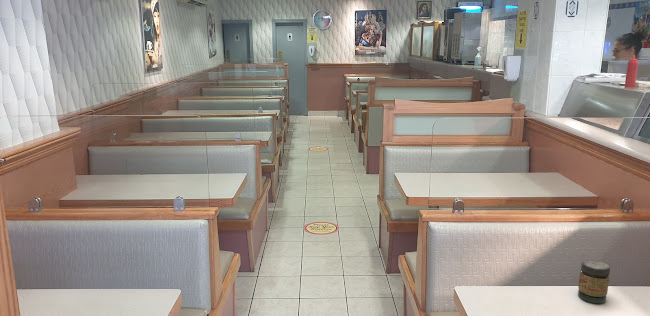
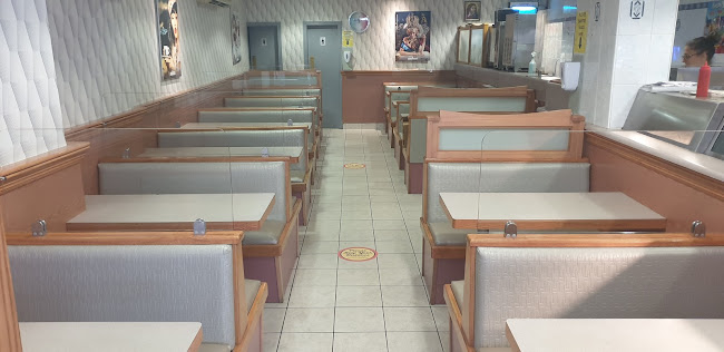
- jar [577,259,611,304]
